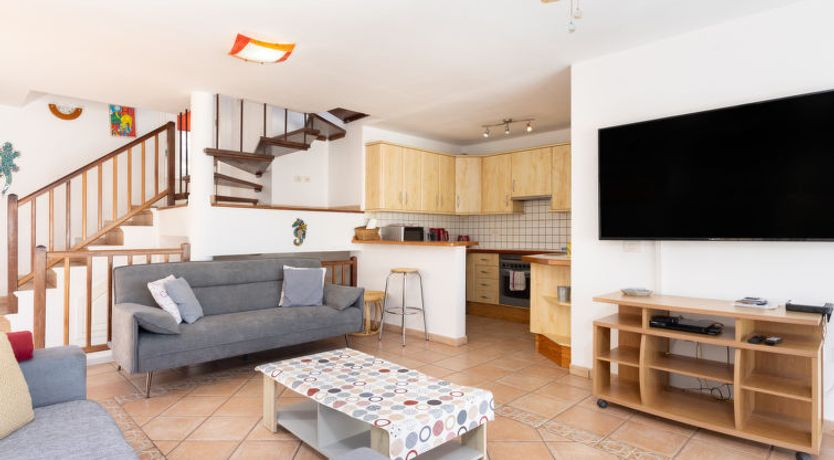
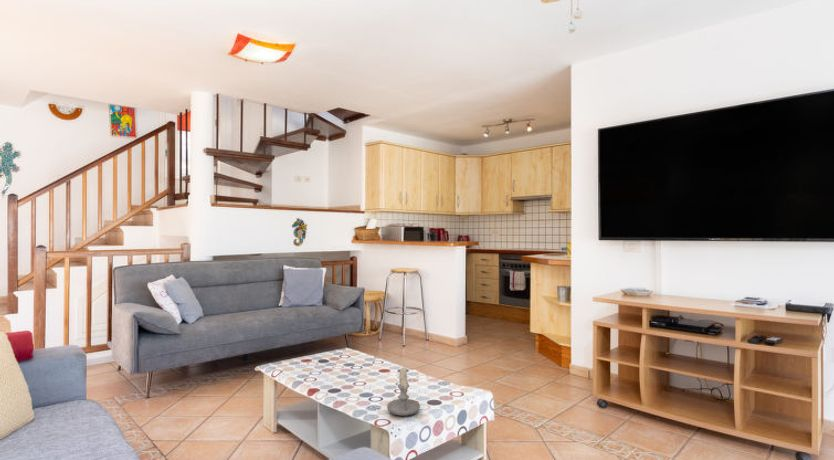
+ candle [386,365,421,417]
